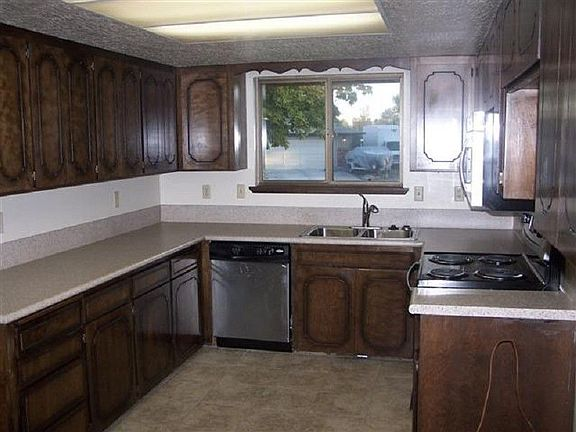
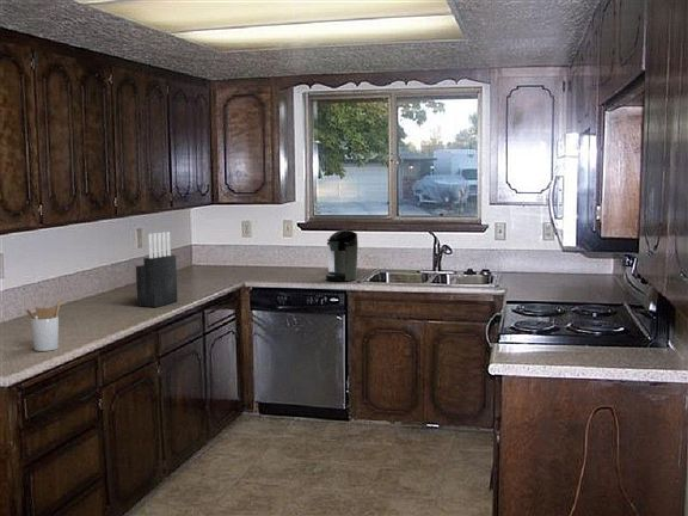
+ coffee maker [324,229,360,282]
+ utensil holder [24,300,61,352]
+ knife block [135,231,178,308]
